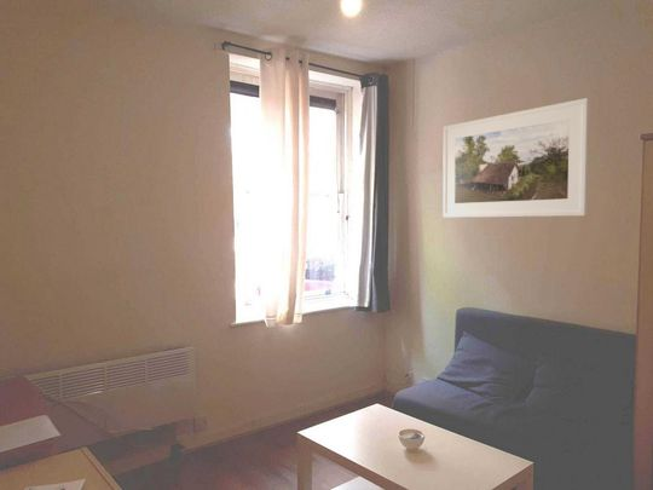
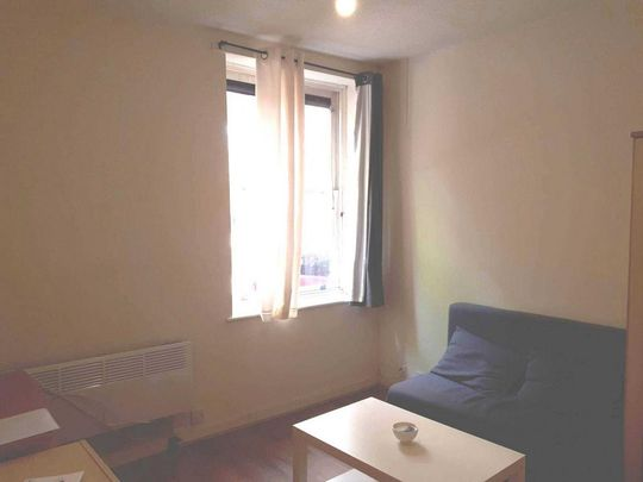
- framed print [441,97,590,219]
